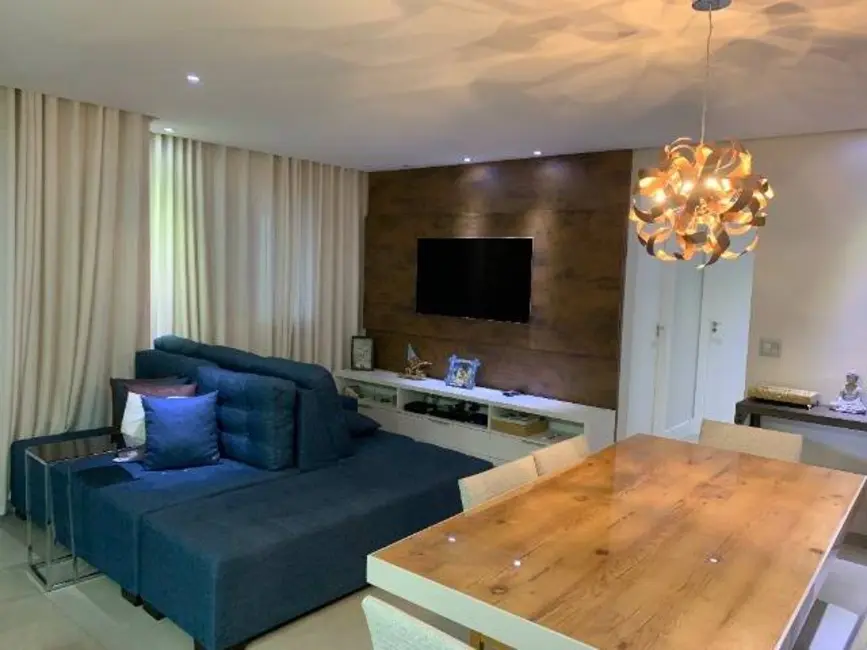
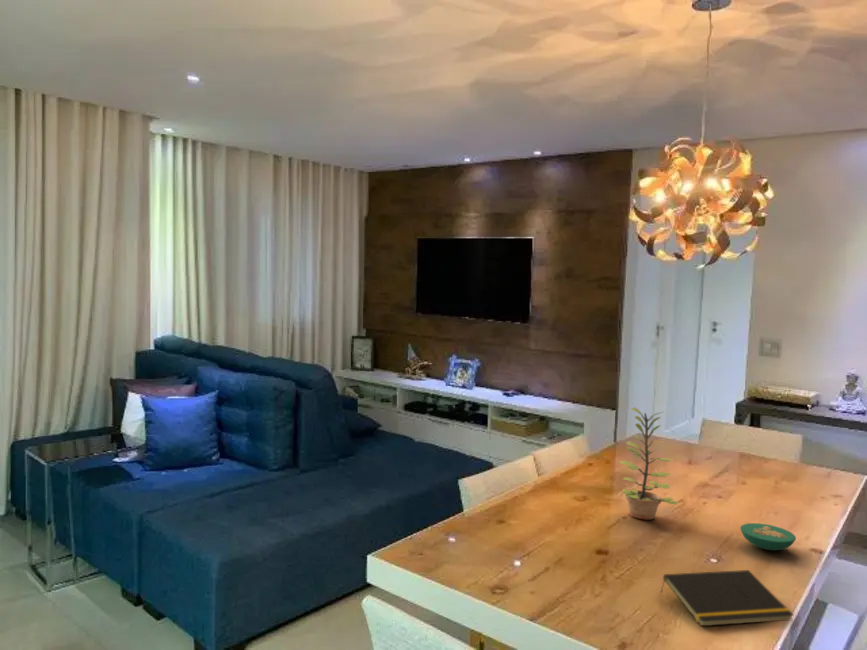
+ notepad [659,569,795,627]
+ plant [618,406,680,521]
+ bowl [739,522,797,551]
